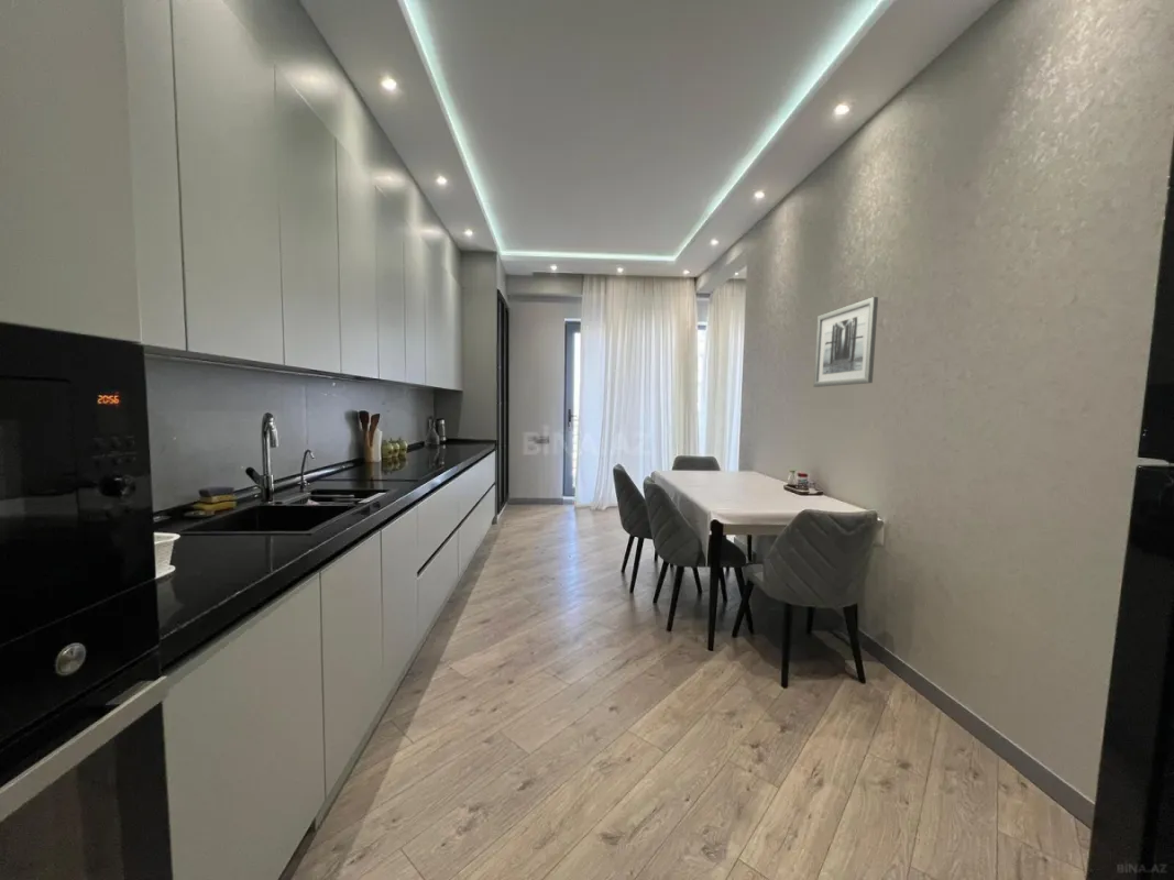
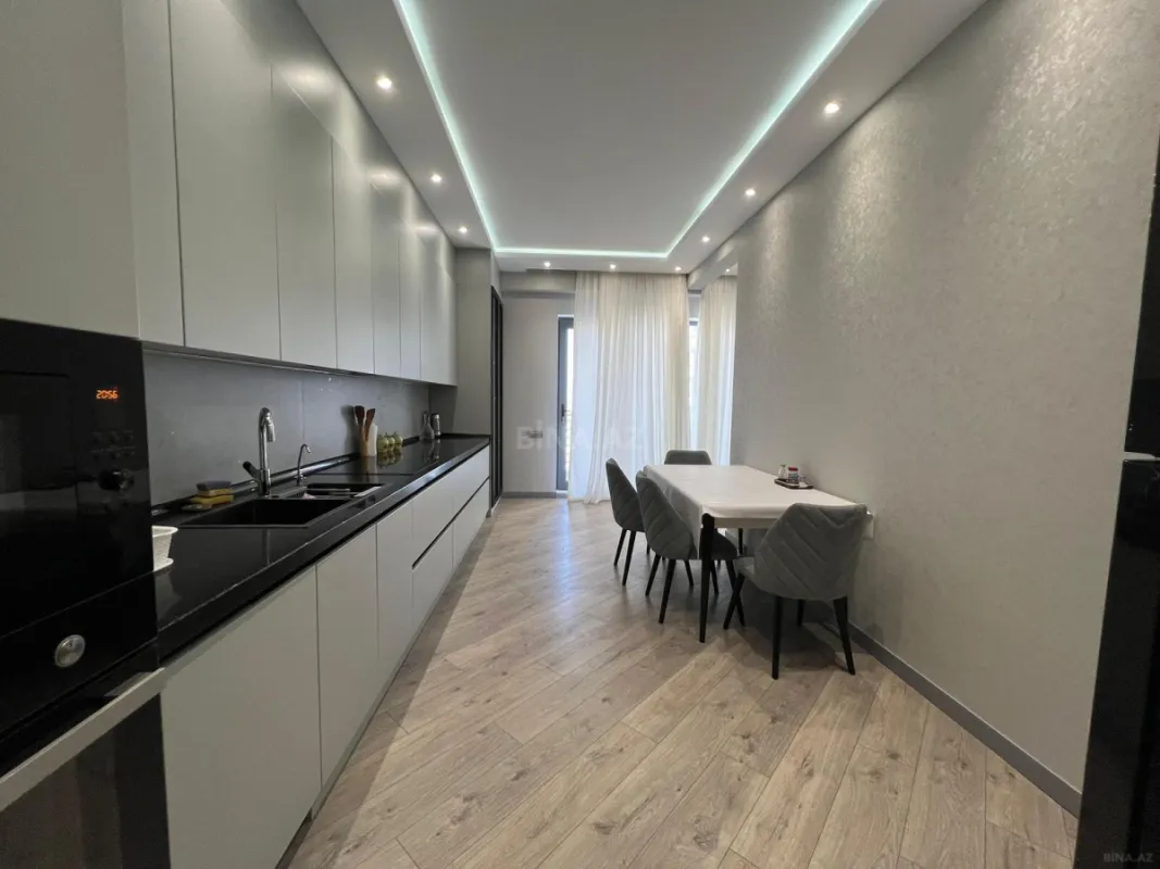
- wall art [812,296,879,388]
